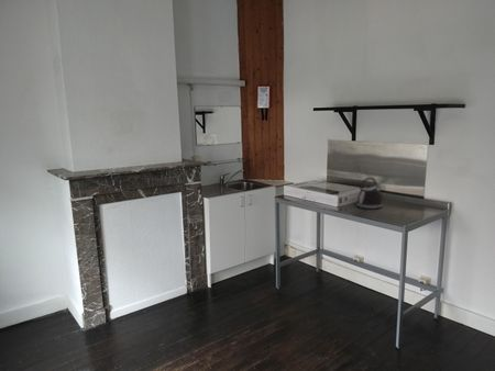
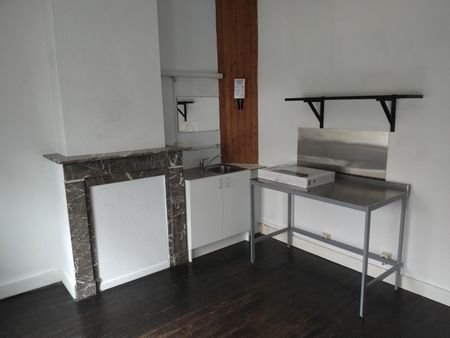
- kettle [355,177,384,211]
